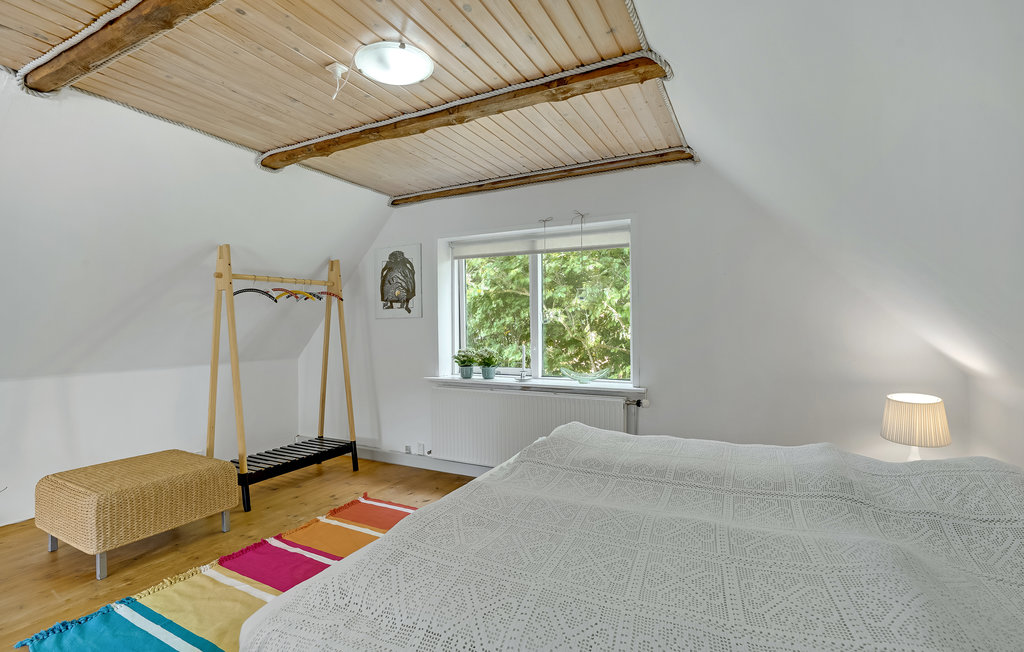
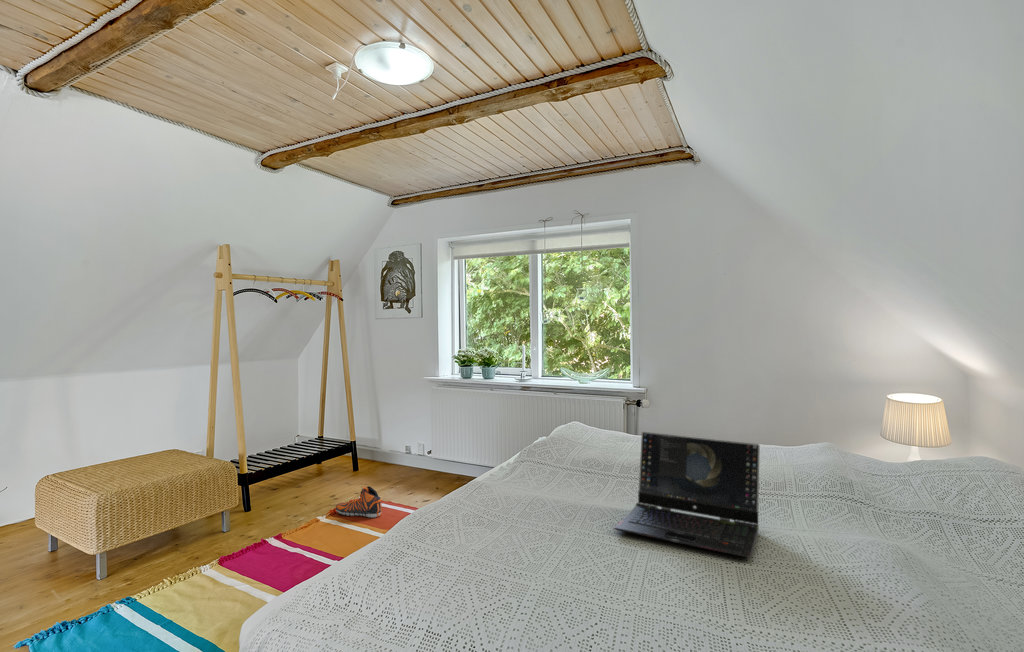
+ sneaker [335,485,383,519]
+ laptop computer [614,431,761,559]
